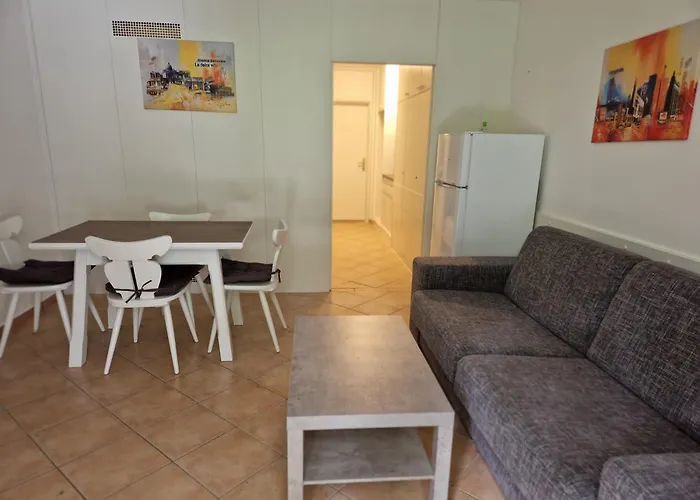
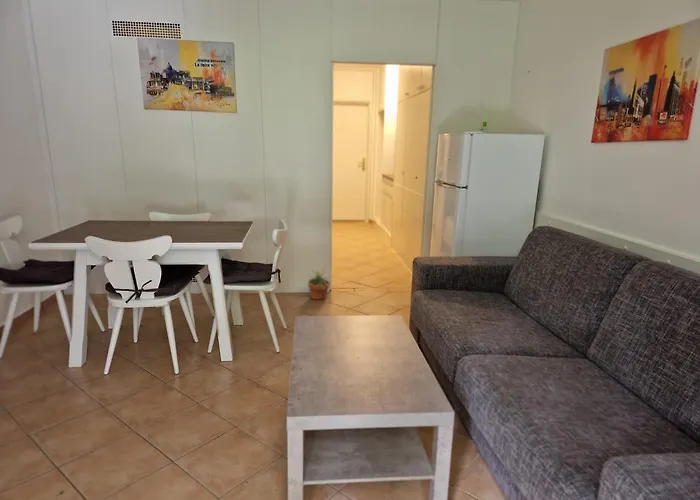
+ potted plant [304,268,334,300]
